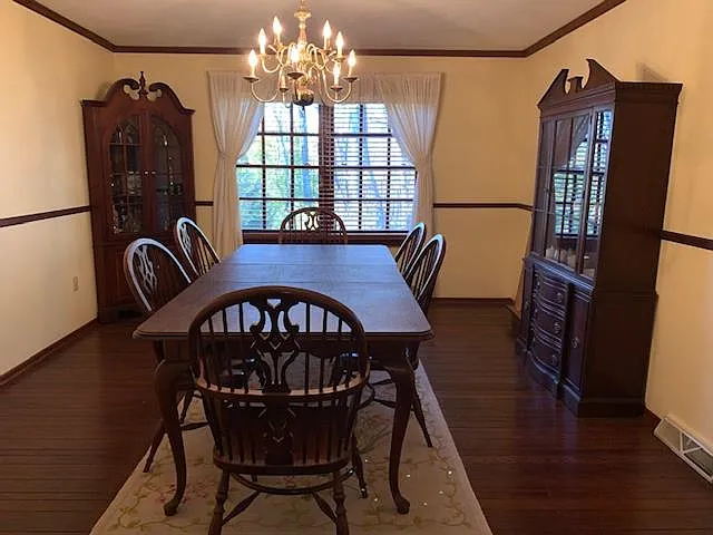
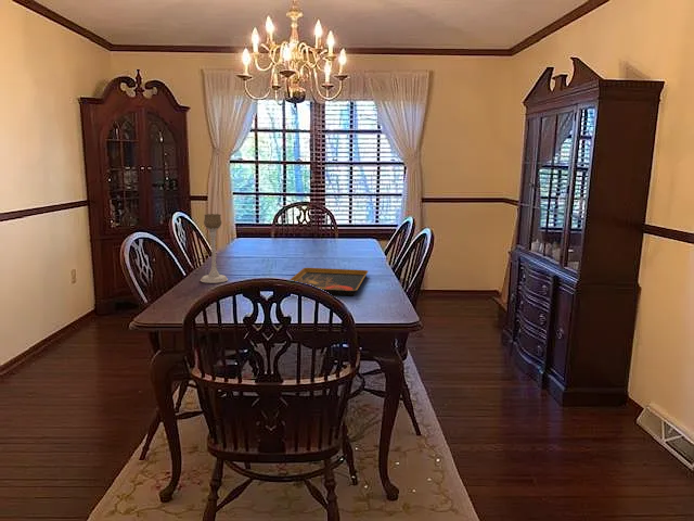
+ candle holder [200,213,229,284]
+ decorative tray [288,267,369,296]
